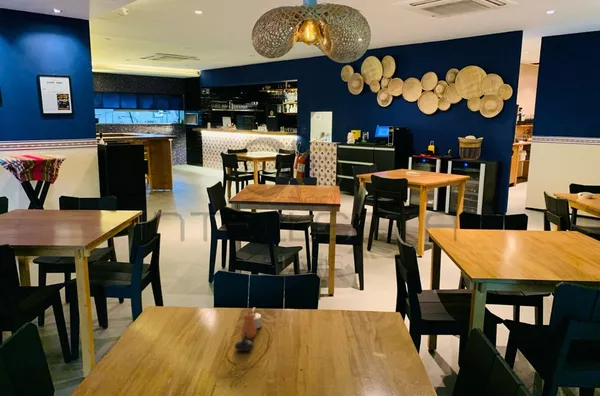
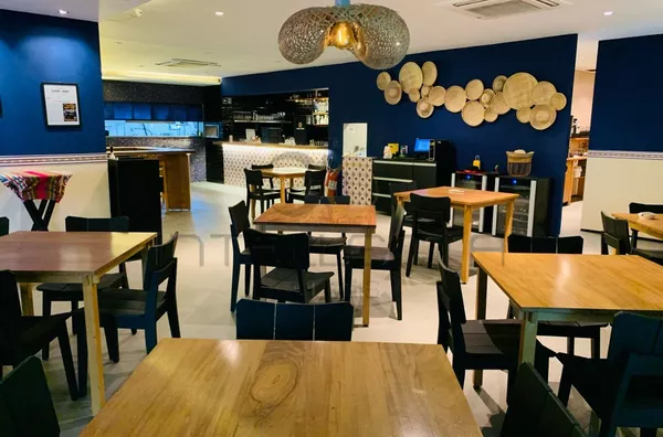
- teapot [234,307,263,352]
